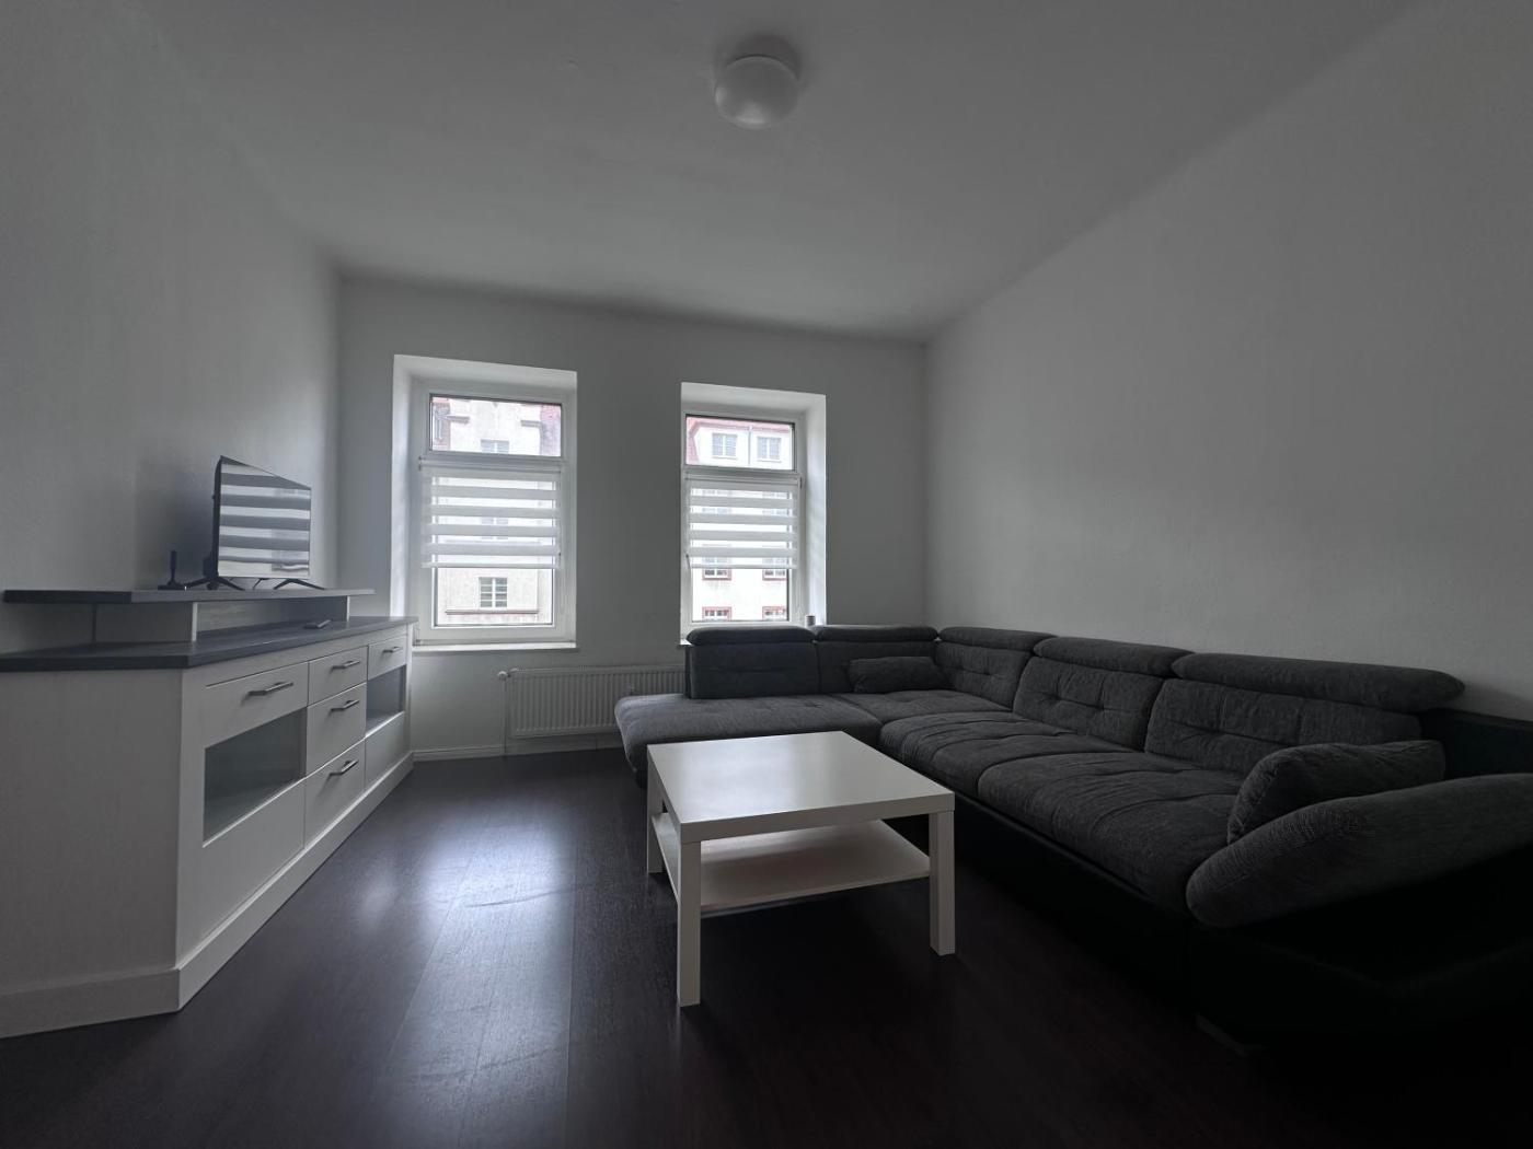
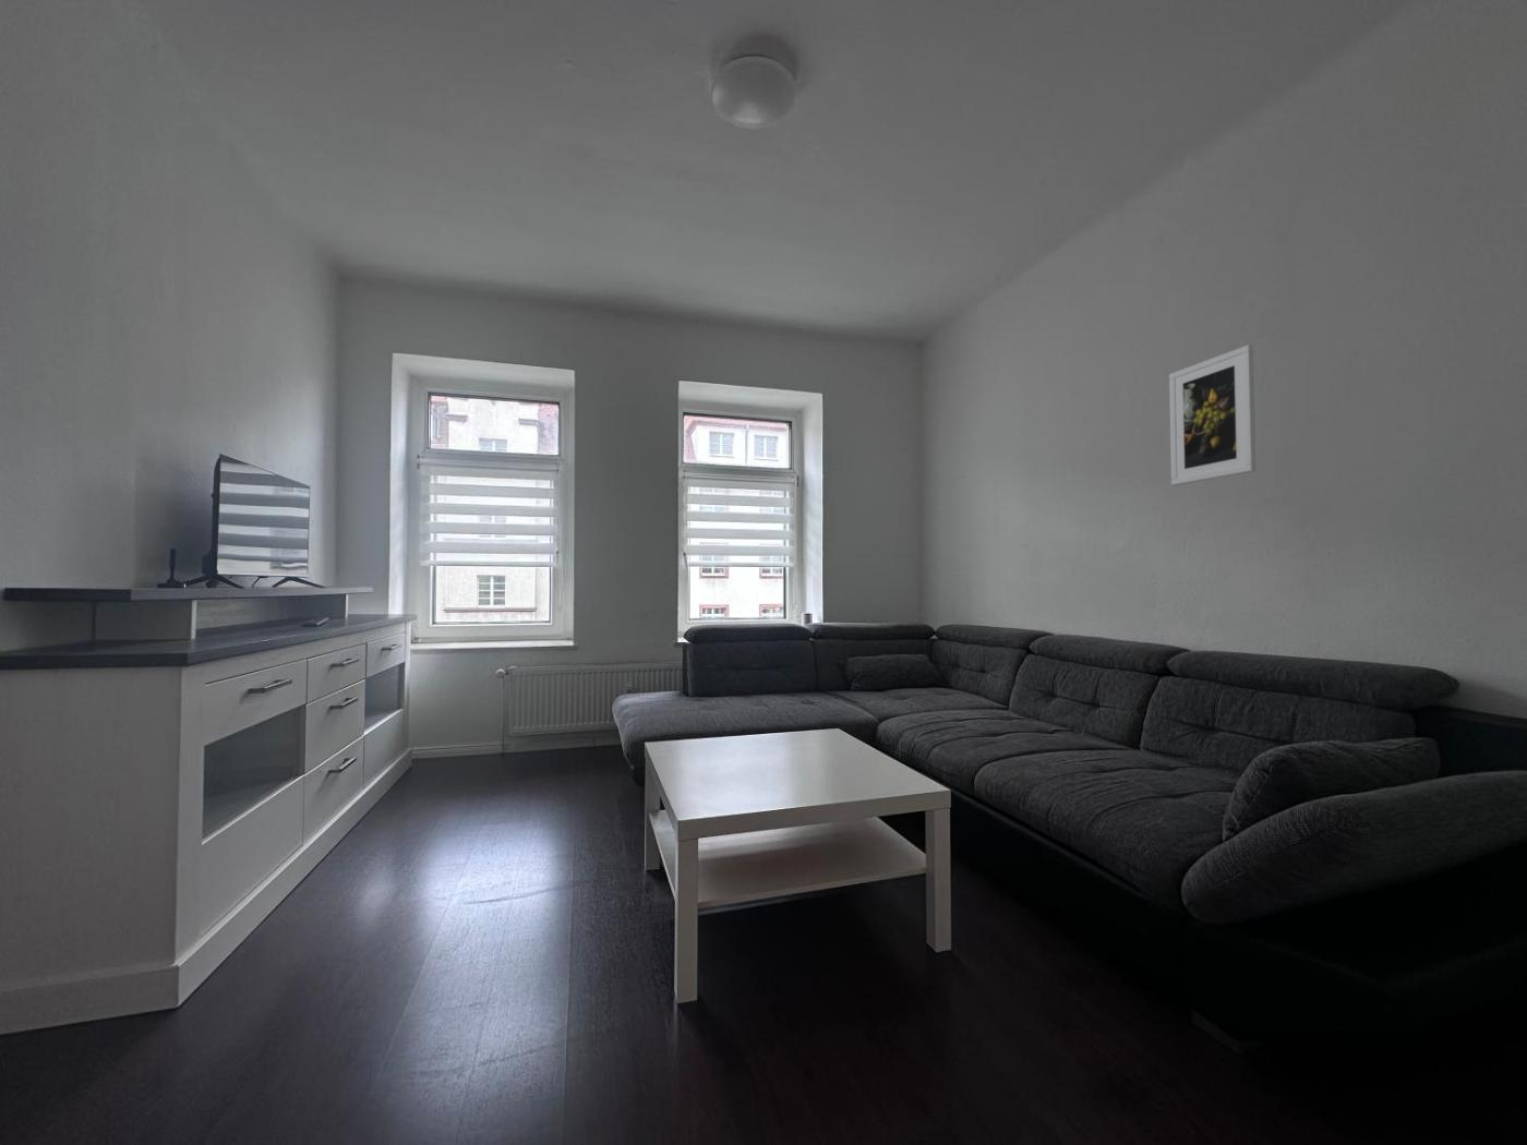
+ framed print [1169,344,1256,486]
